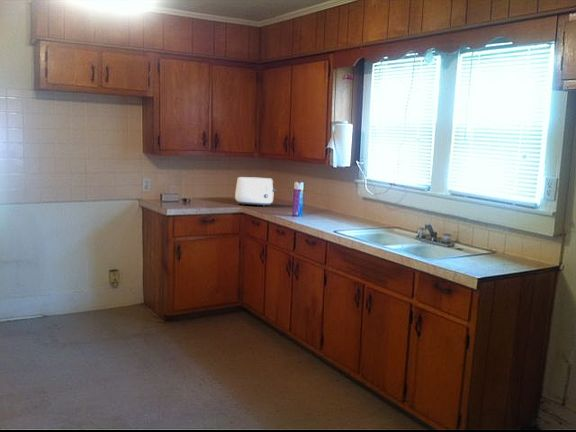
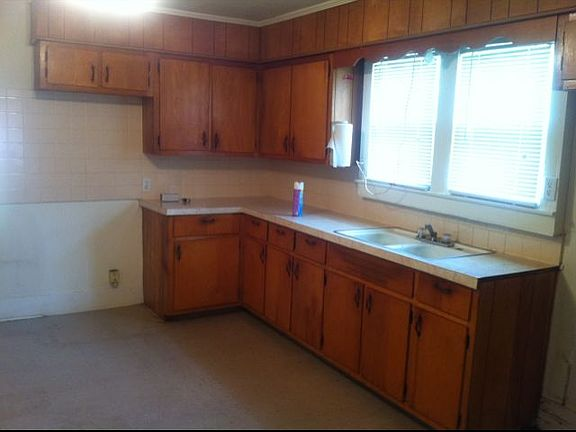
- toaster [234,176,277,207]
